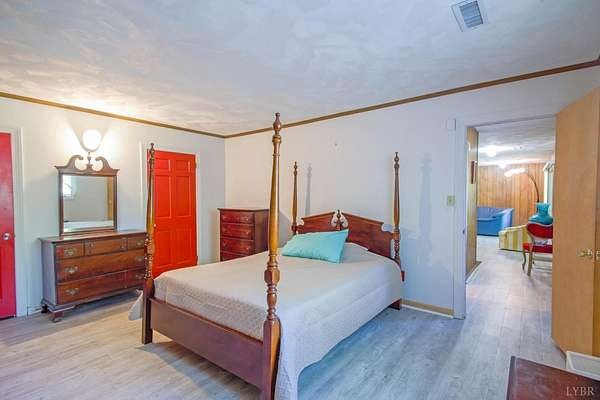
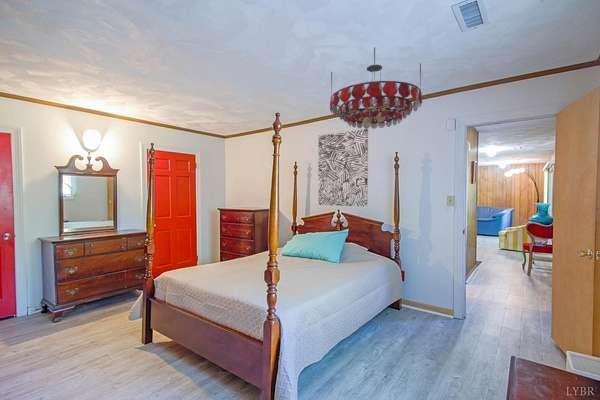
+ chandelier [329,46,423,130]
+ wall art [317,128,369,207]
